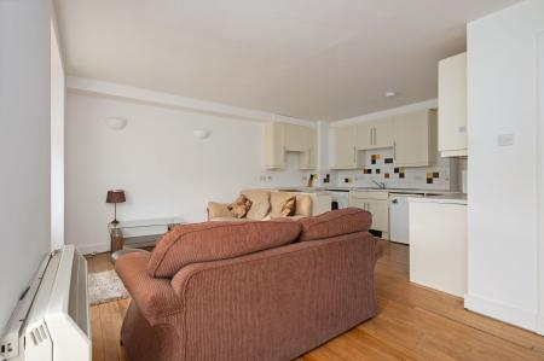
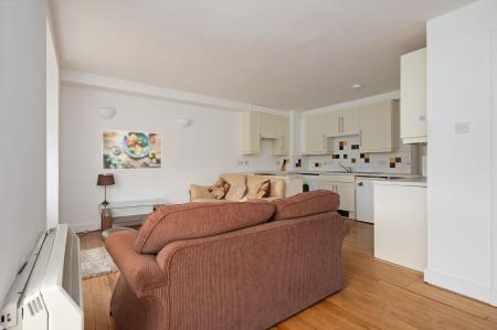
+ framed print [101,129,162,171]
